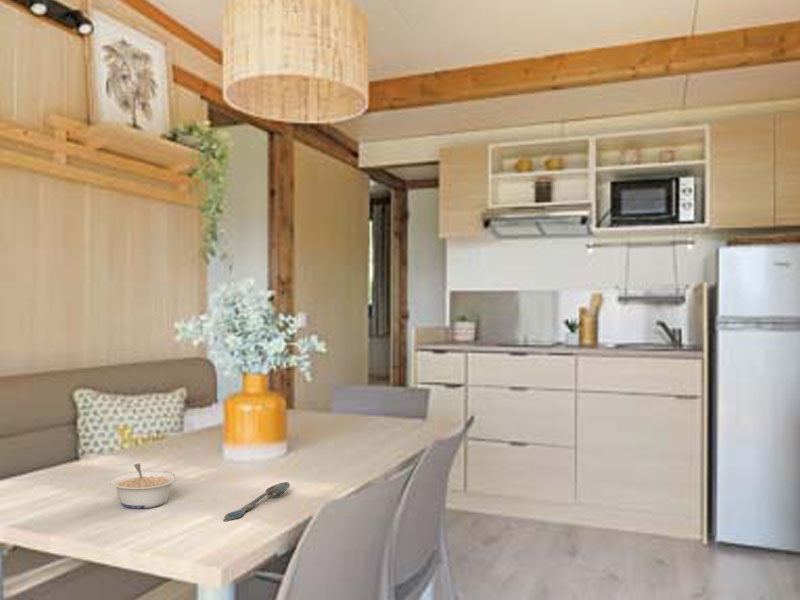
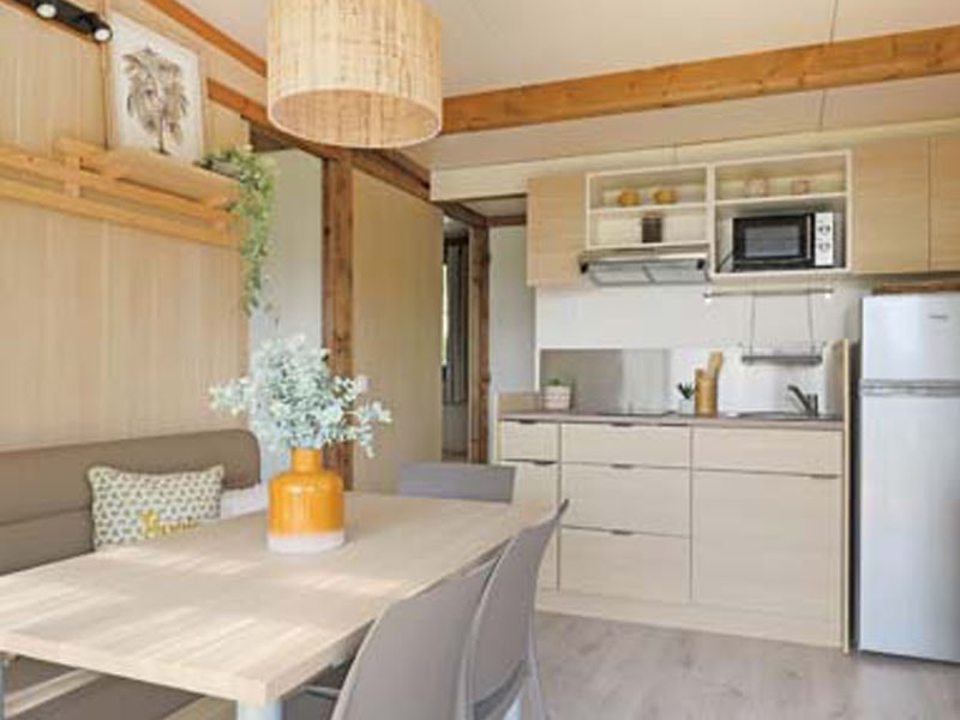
- spoon [222,481,291,523]
- legume [109,463,178,509]
